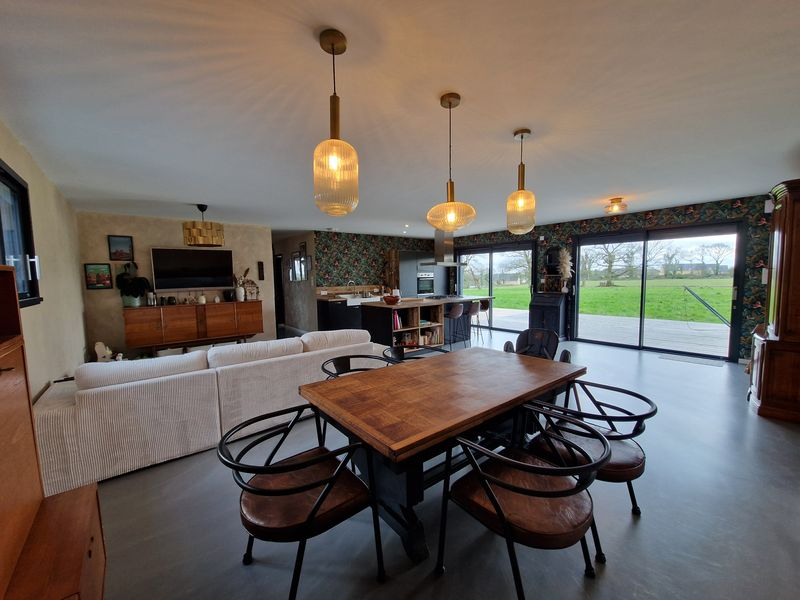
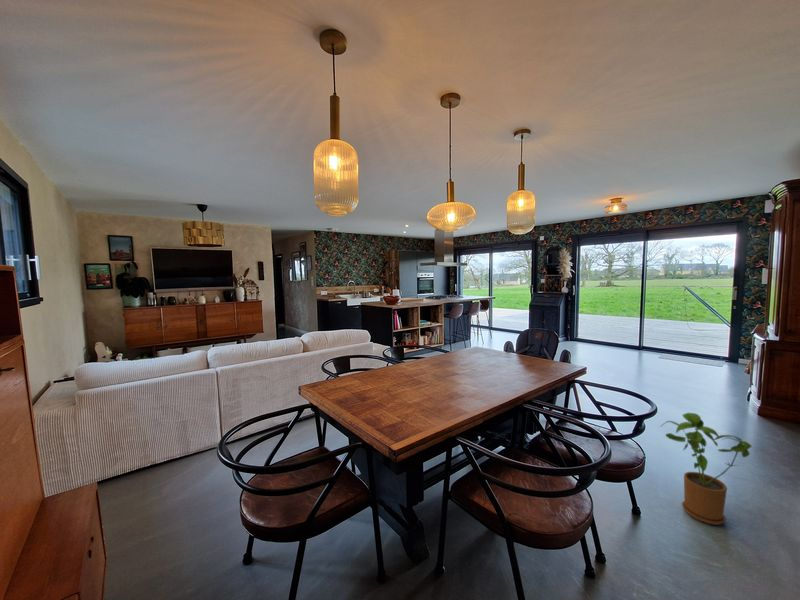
+ house plant [660,412,753,526]
